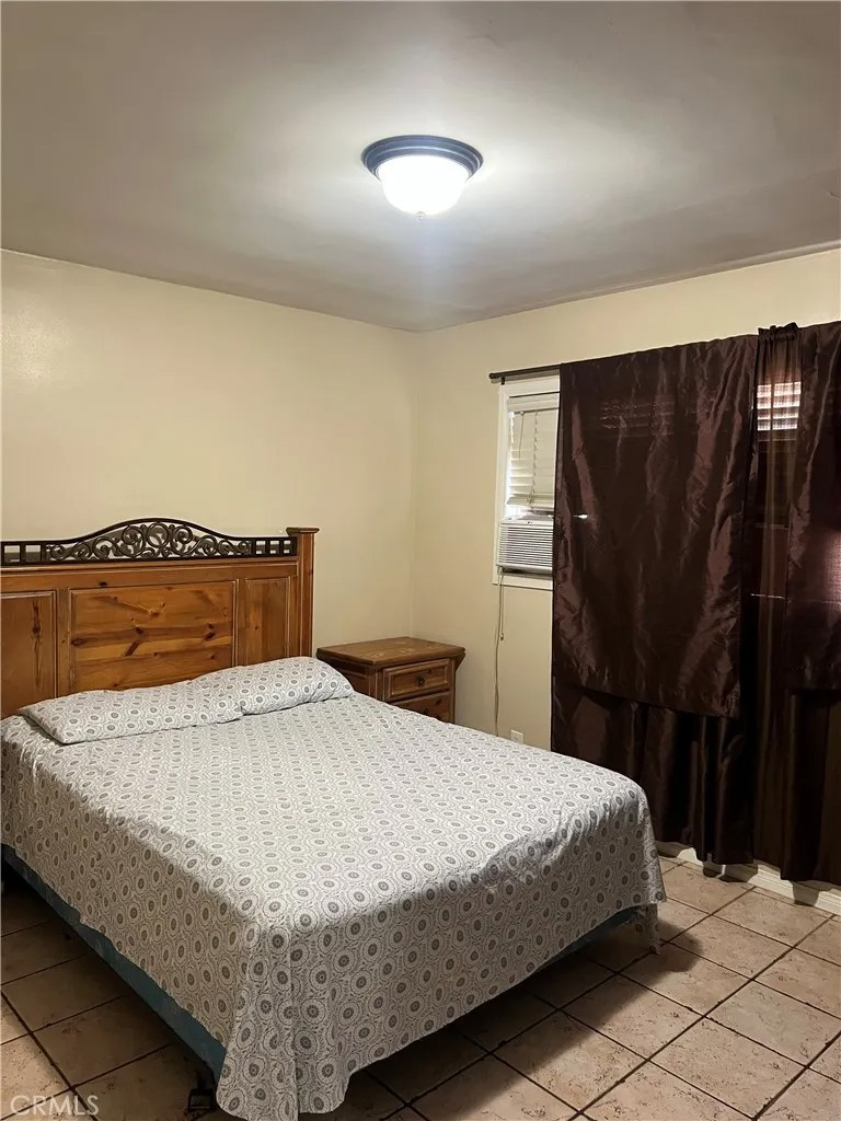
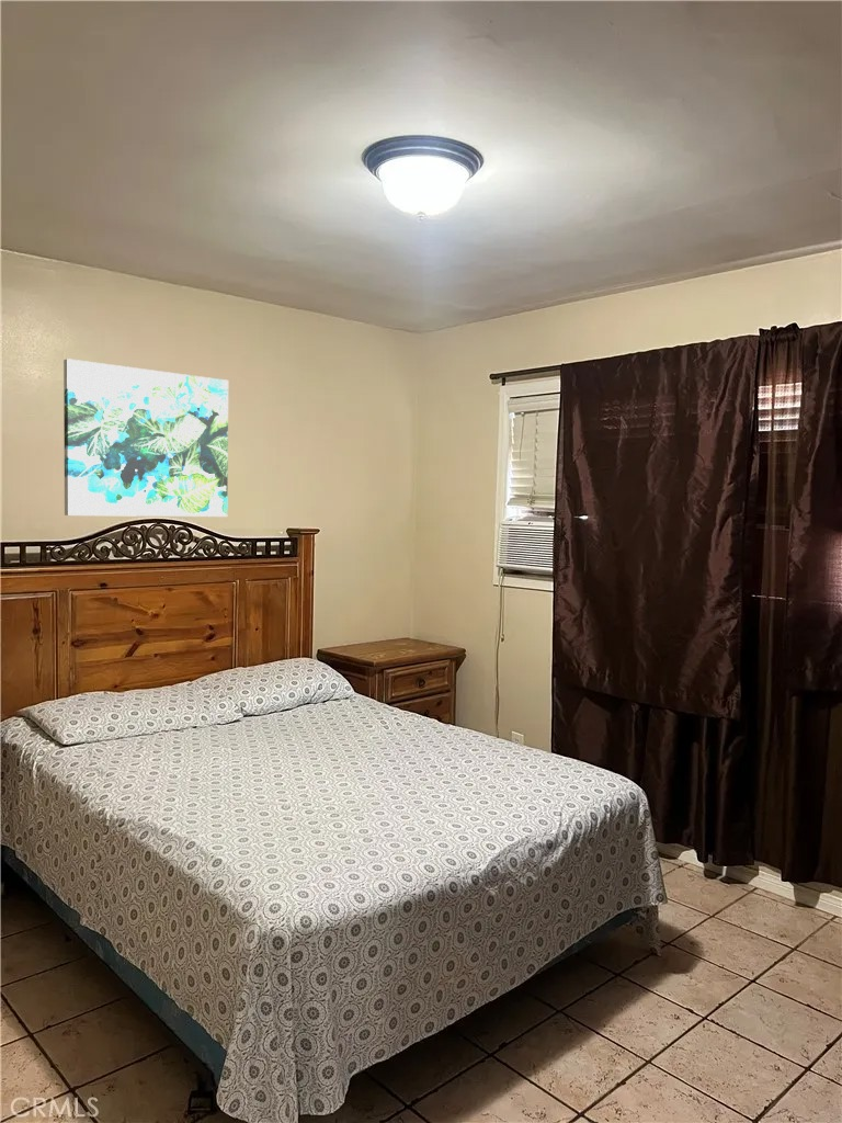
+ wall art [62,358,229,518]
